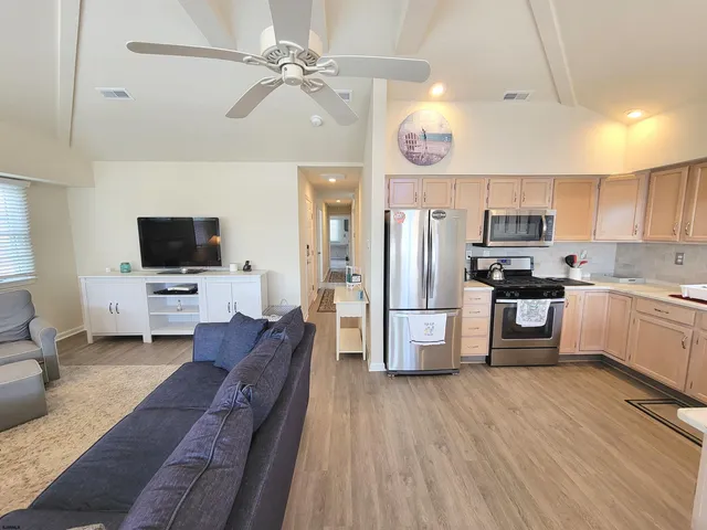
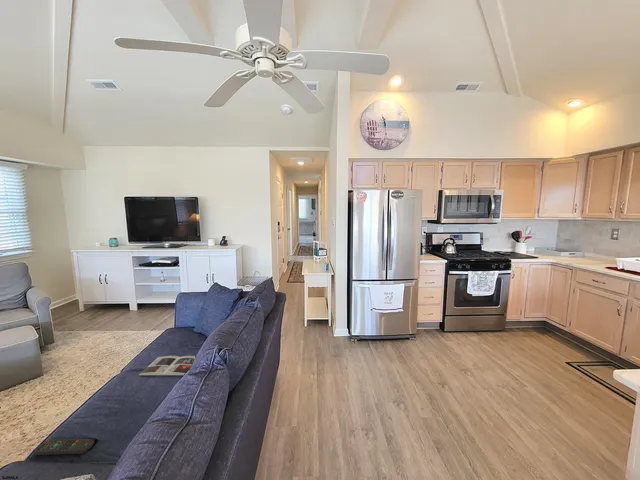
+ remote control [33,438,96,456]
+ magazine [138,355,196,376]
